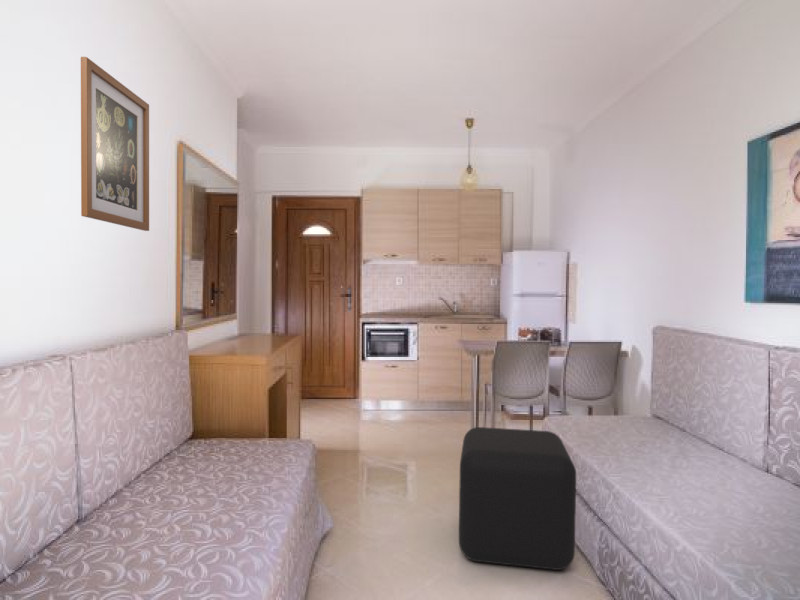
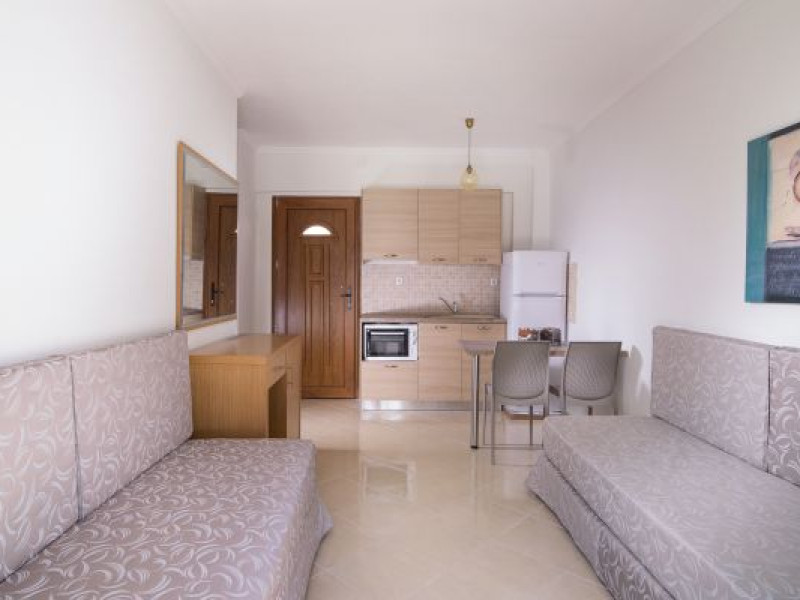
- cube [458,426,577,571]
- wall art [80,56,150,232]
